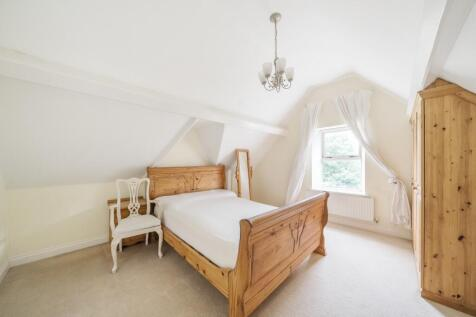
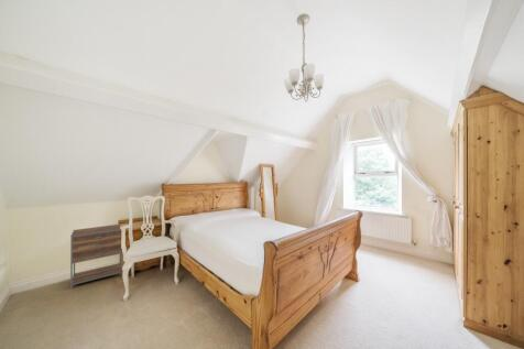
+ nightstand [69,223,124,291]
